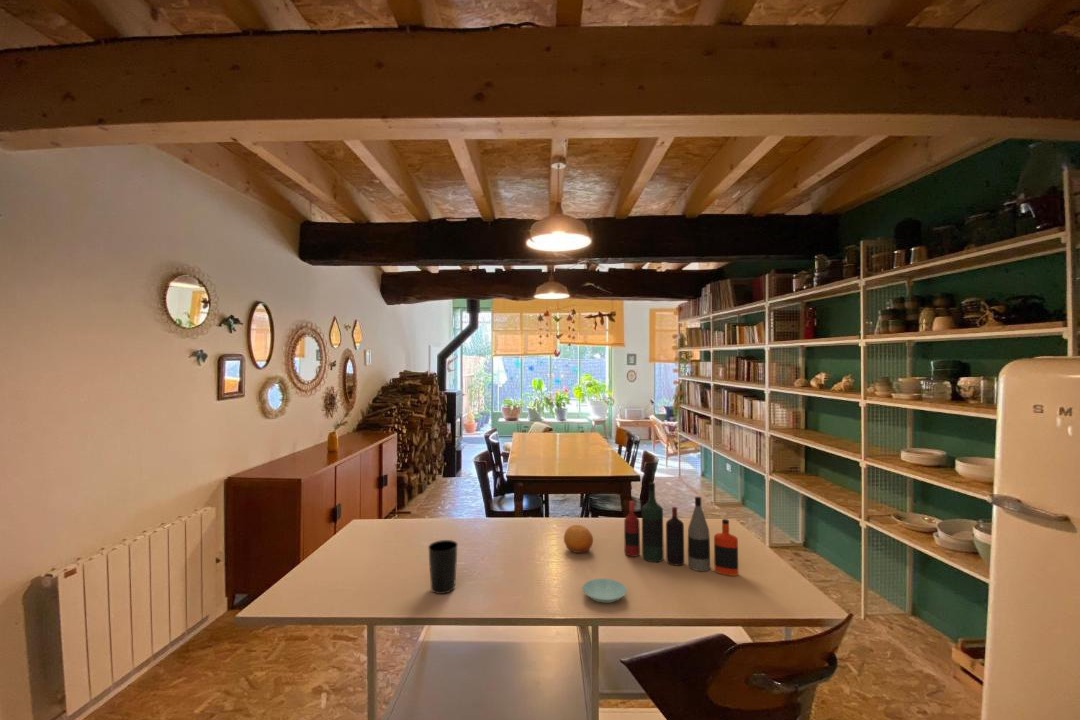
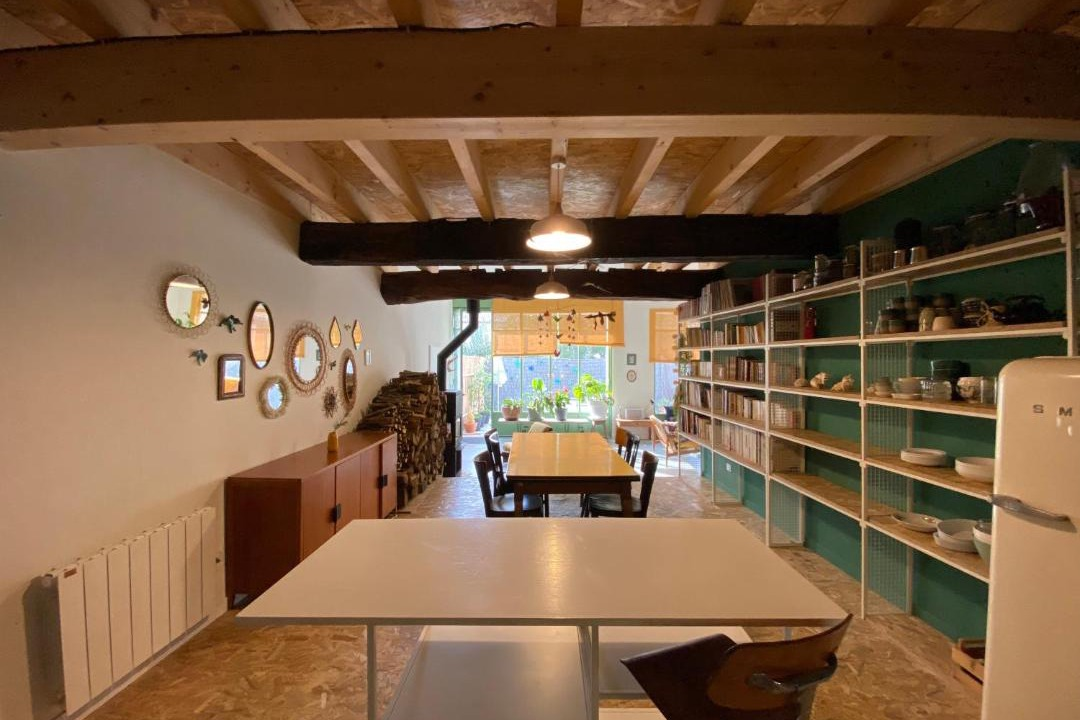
- fruit [563,524,594,554]
- saucer [581,578,628,604]
- cup [427,539,459,595]
- bottle collection [623,482,739,577]
